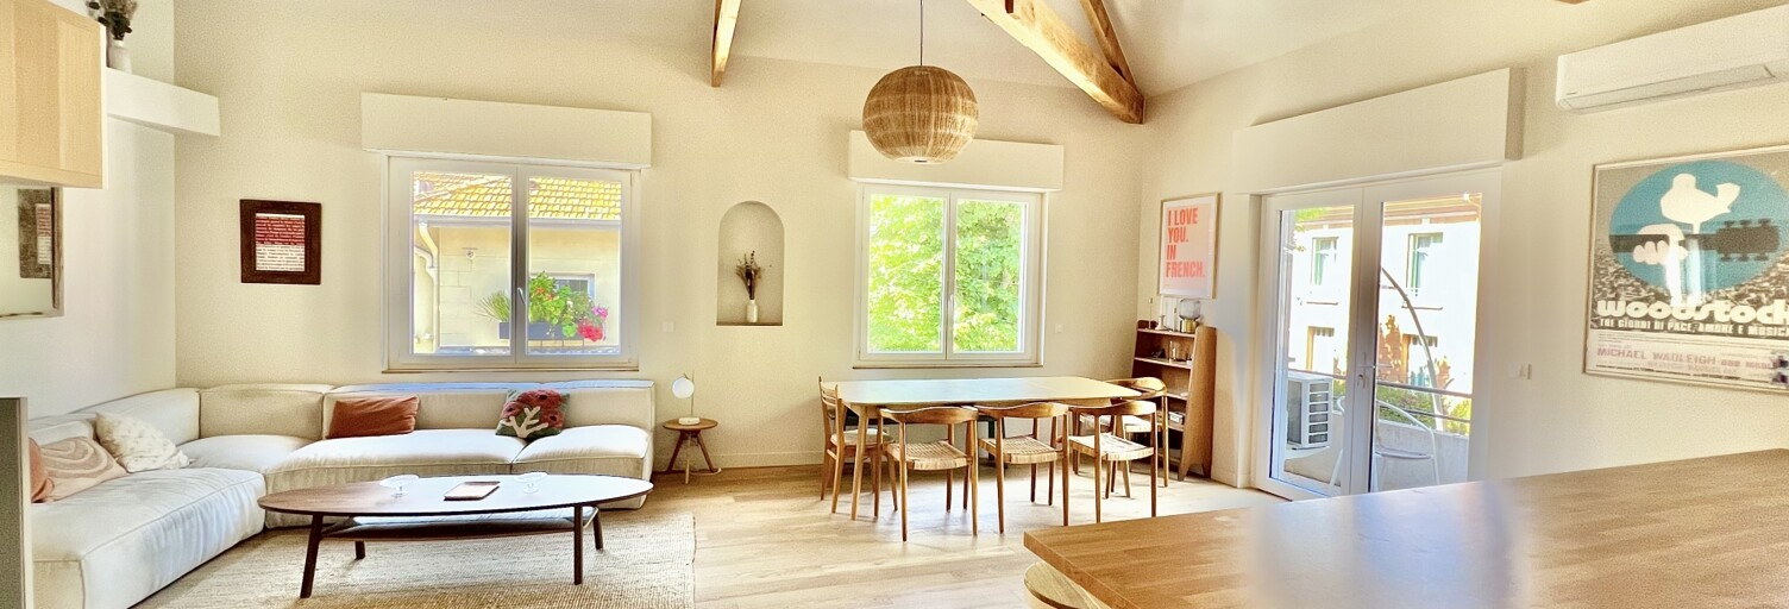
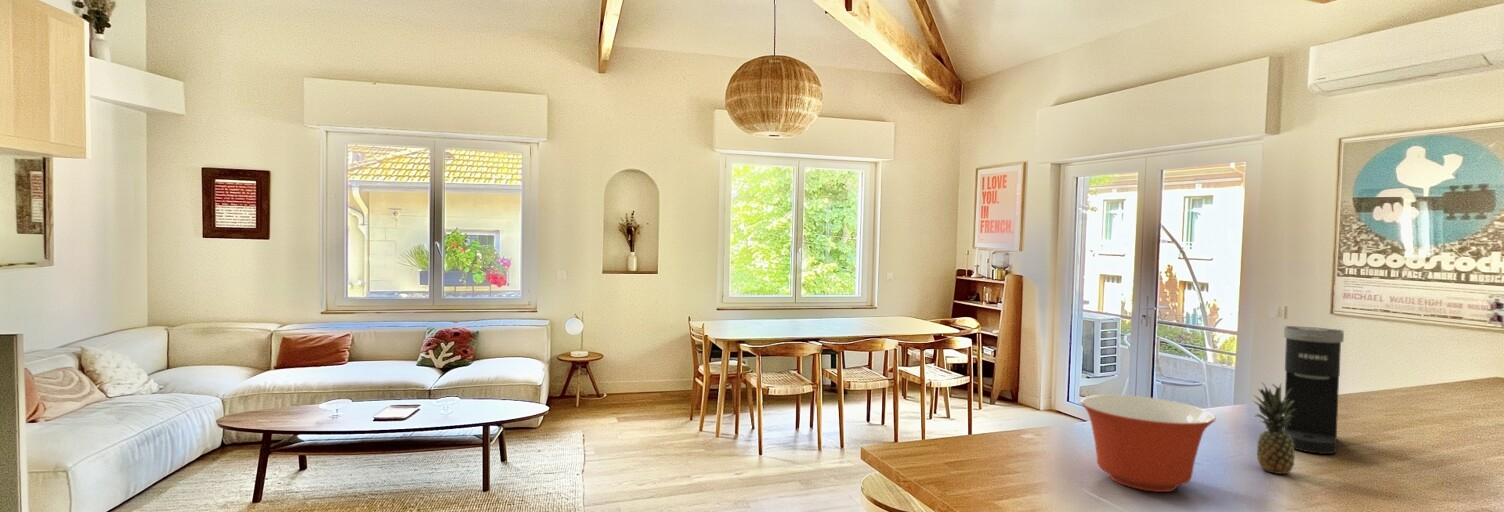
+ mixing bowl [1079,394,1217,493]
+ coffee maker [1283,325,1345,455]
+ fruit [1251,381,1296,475]
